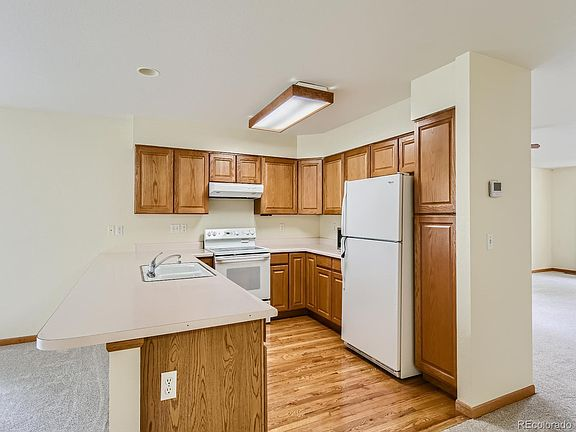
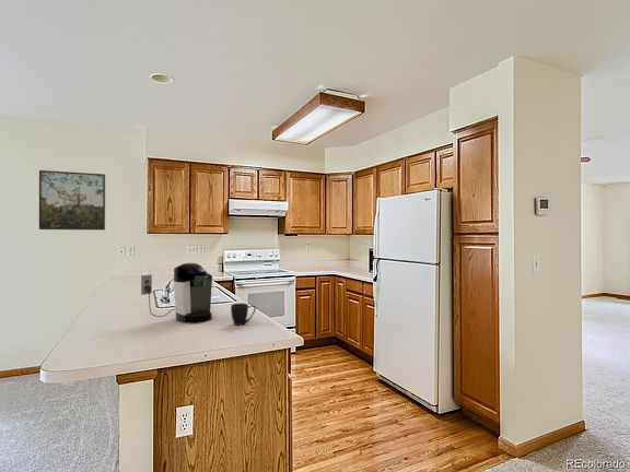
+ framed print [38,169,106,232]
+ coffee maker [140,262,213,323]
+ mug [230,303,257,327]
